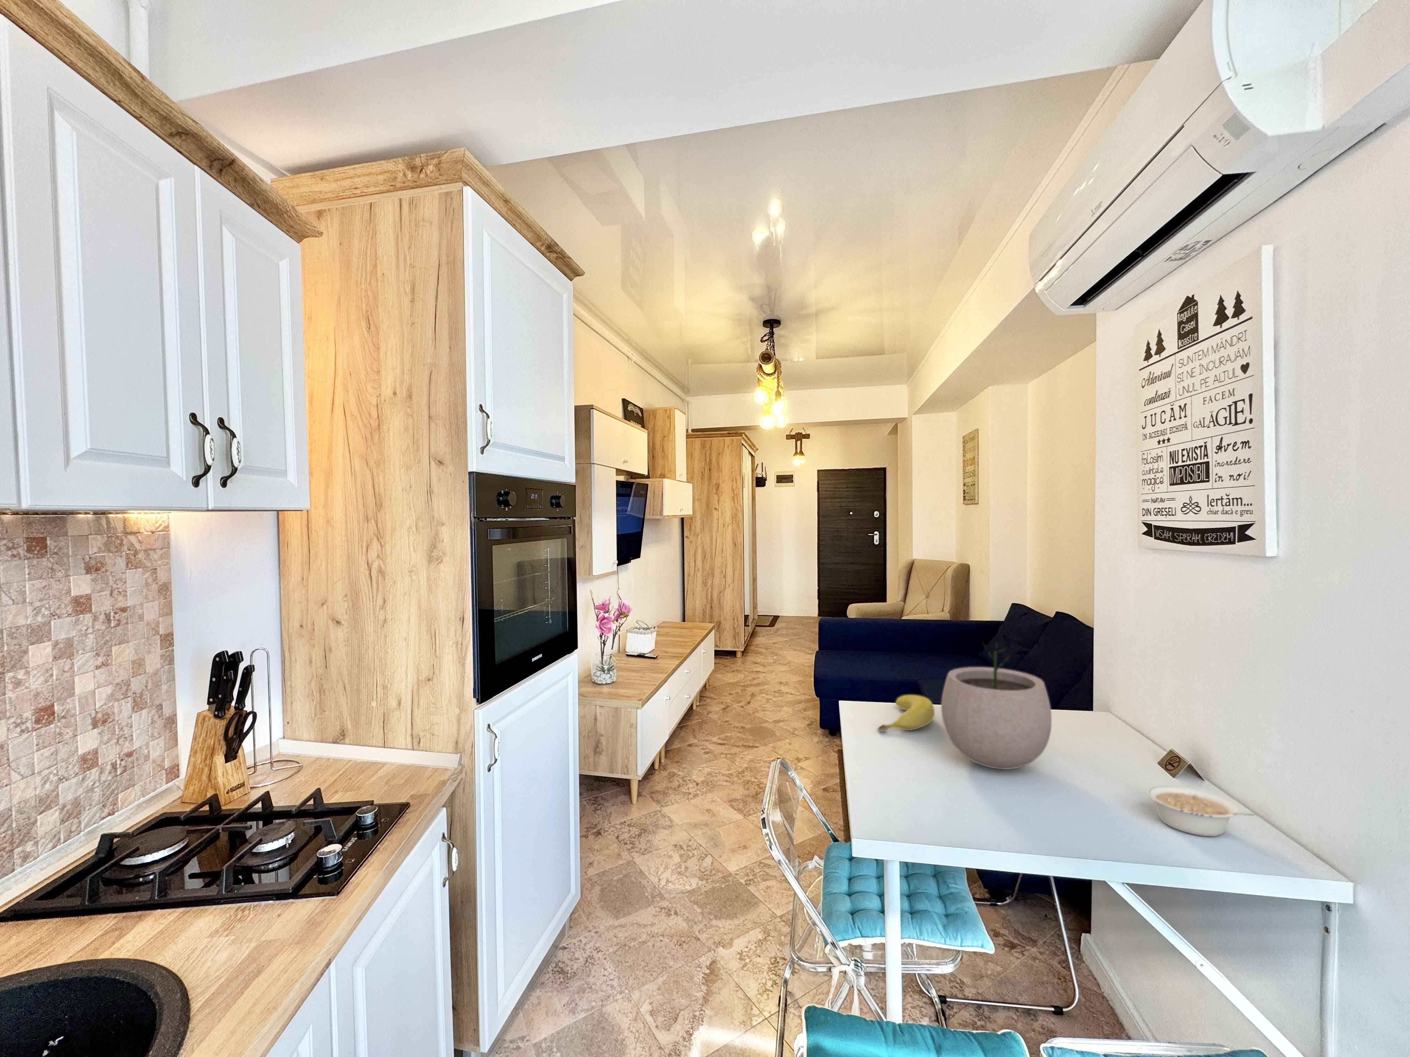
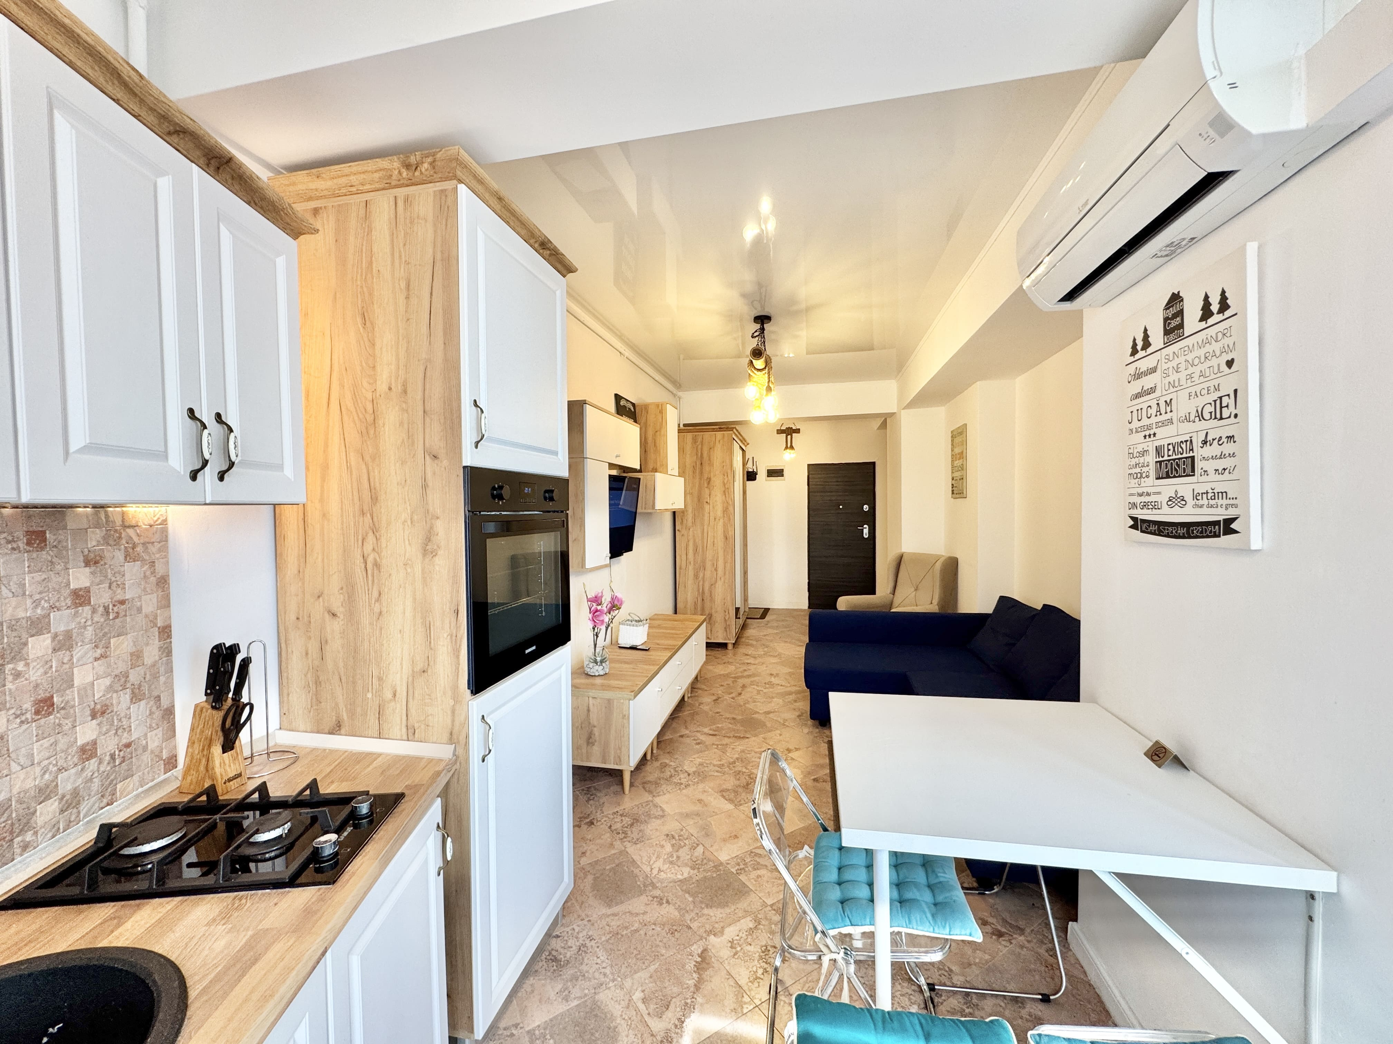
- plant pot [940,641,1051,769]
- banana [877,695,935,732]
- legume [1147,785,1257,836]
